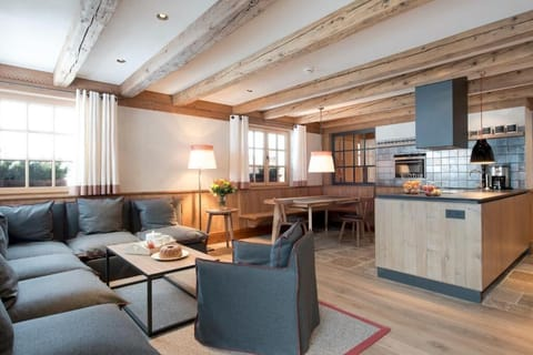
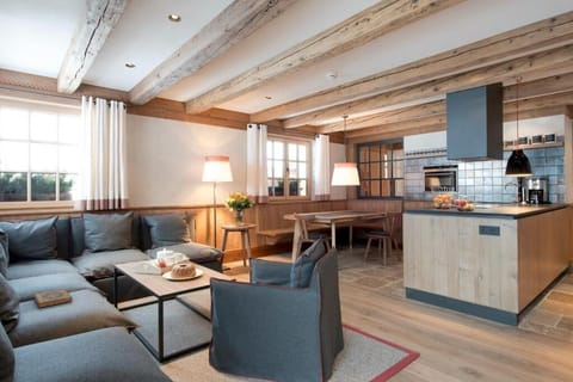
+ hardback book [33,288,74,309]
